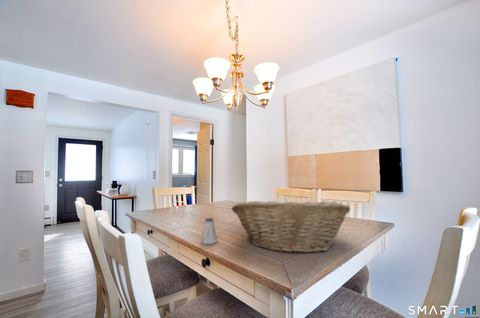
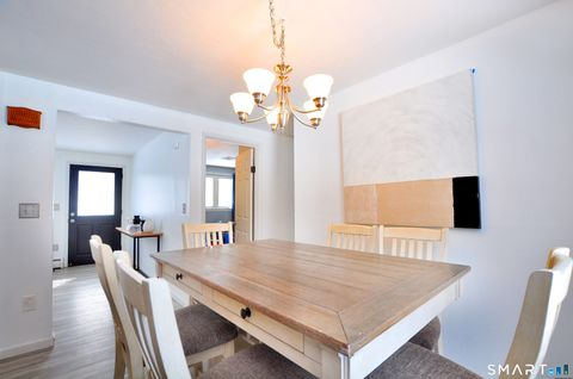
- saltshaker [200,217,218,245]
- fruit basket [231,198,351,254]
